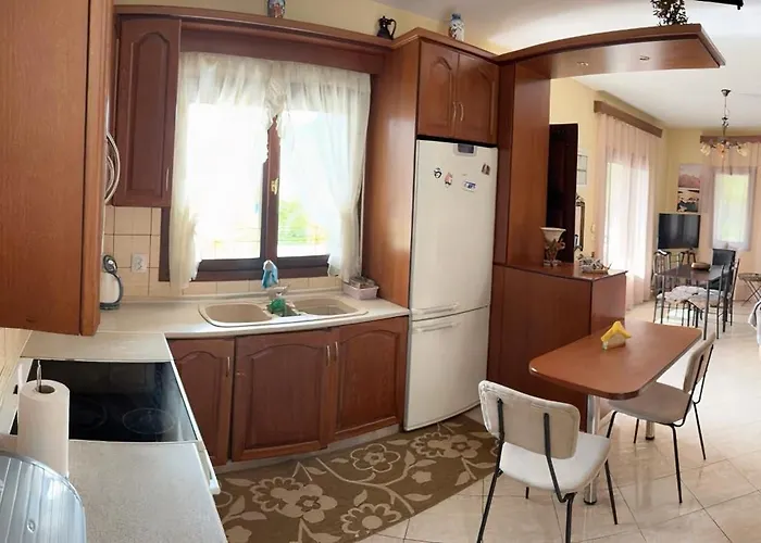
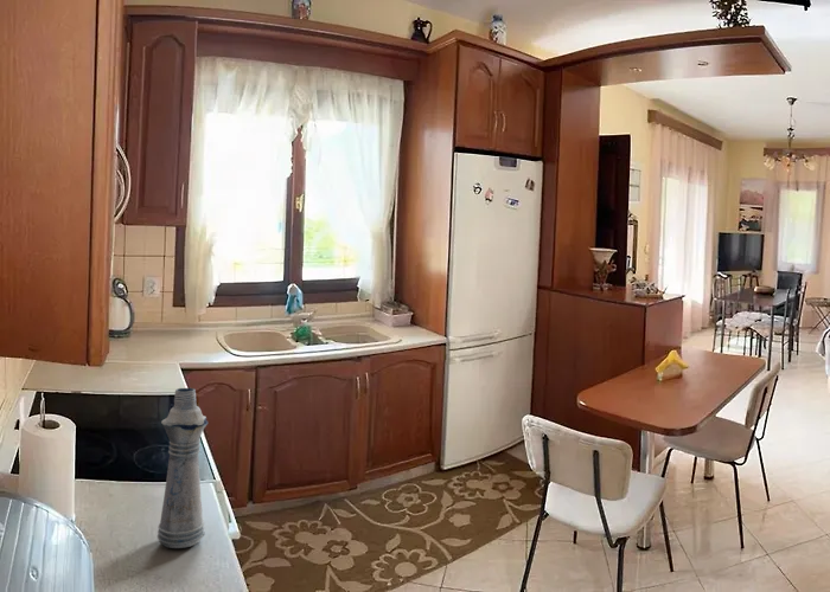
+ bottle [157,387,209,549]
